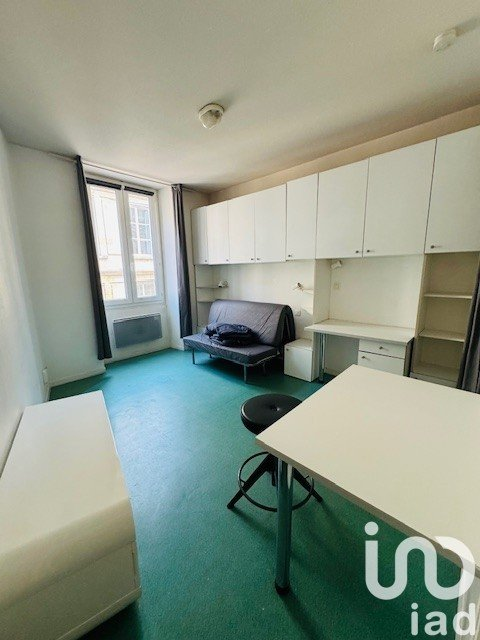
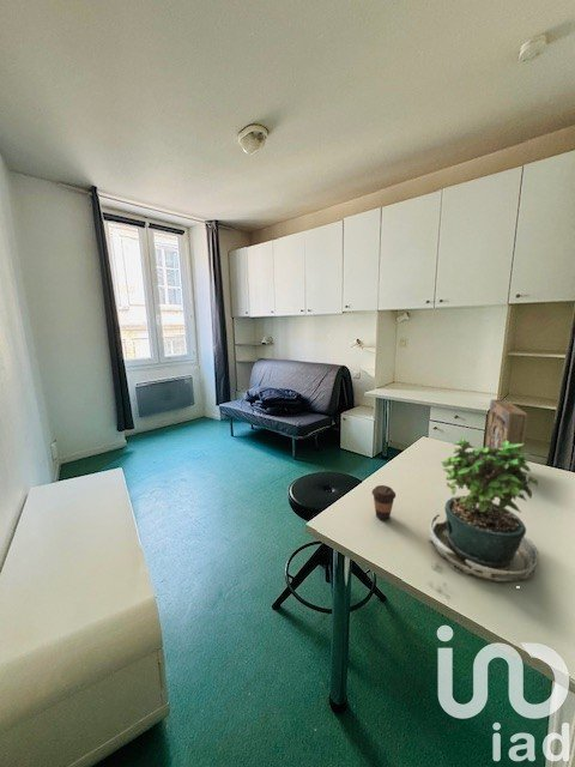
+ coffee cup [371,484,397,521]
+ potted plant [426,436,540,591]
+ book [484,398,529,469]
